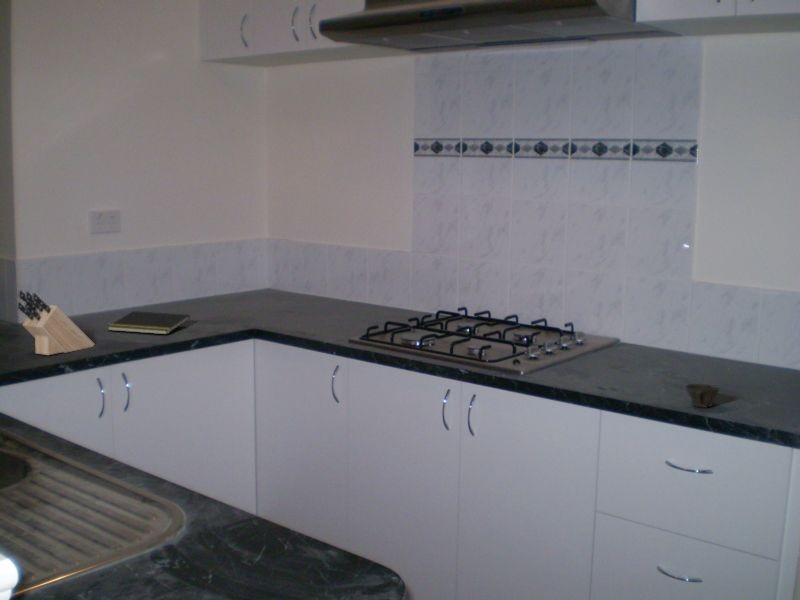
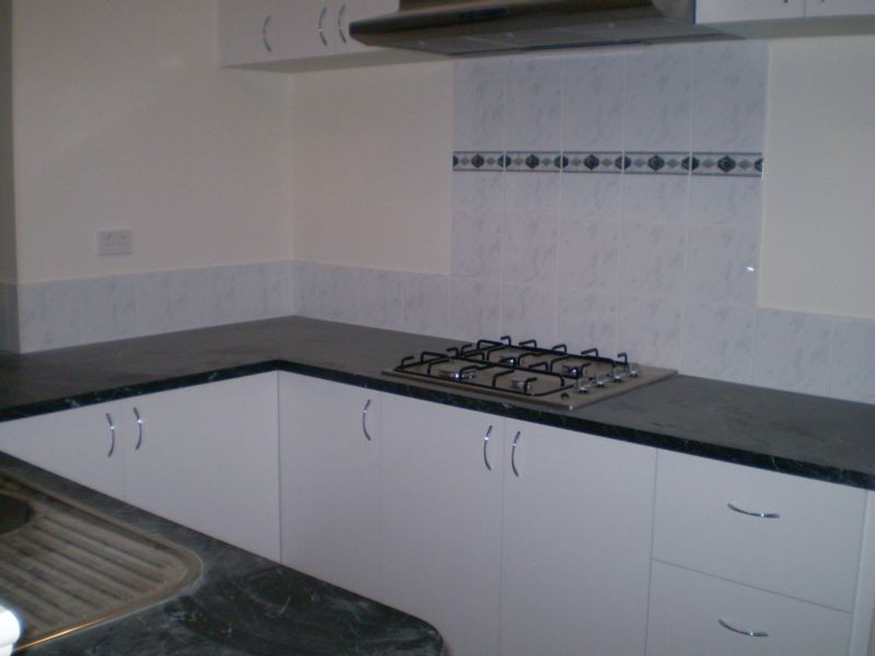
- cup [684,383,721,409]
- notepad [106,310,191,335]
- knife block [16,289,96,356]
